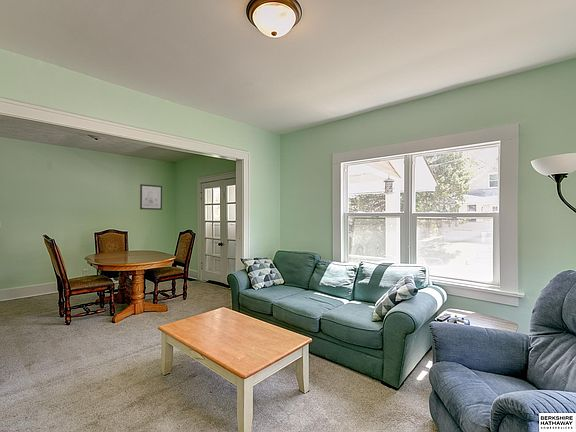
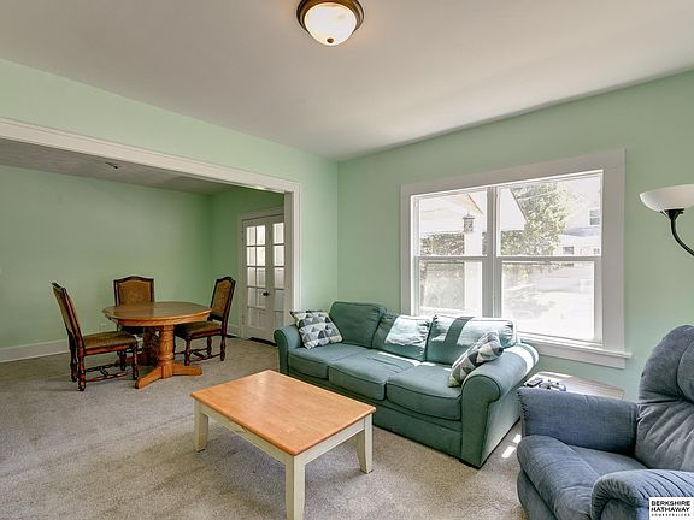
- wall art [139,183,163,211]
